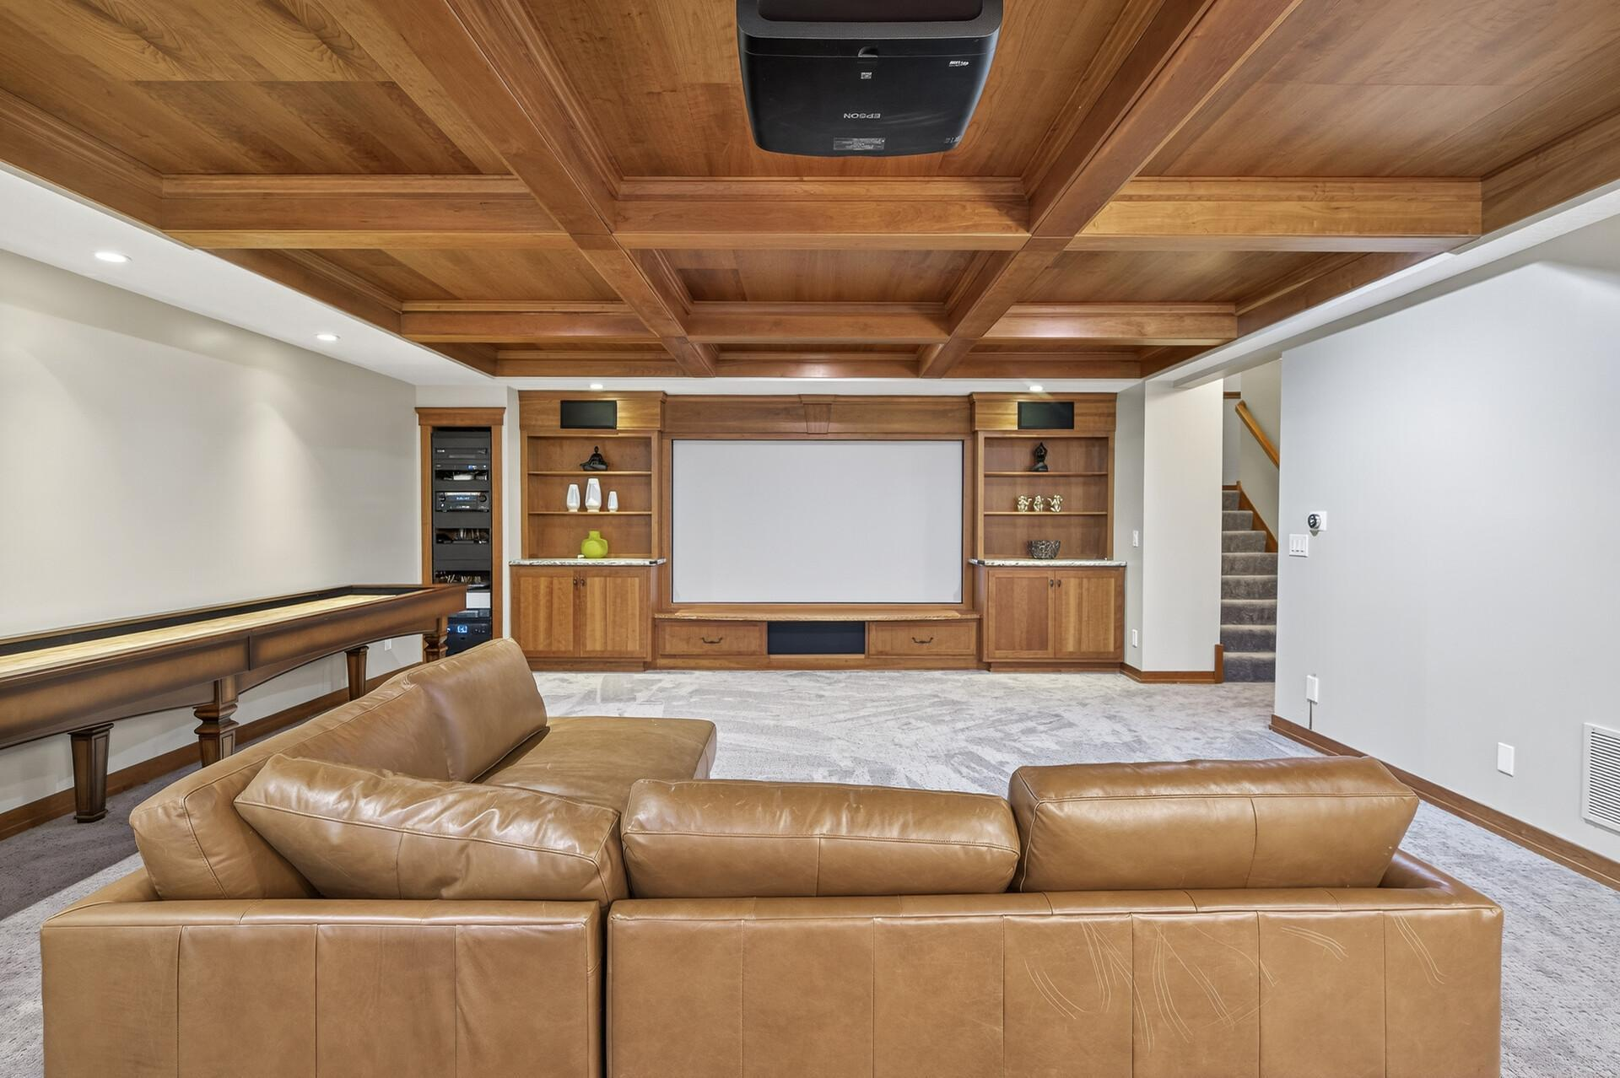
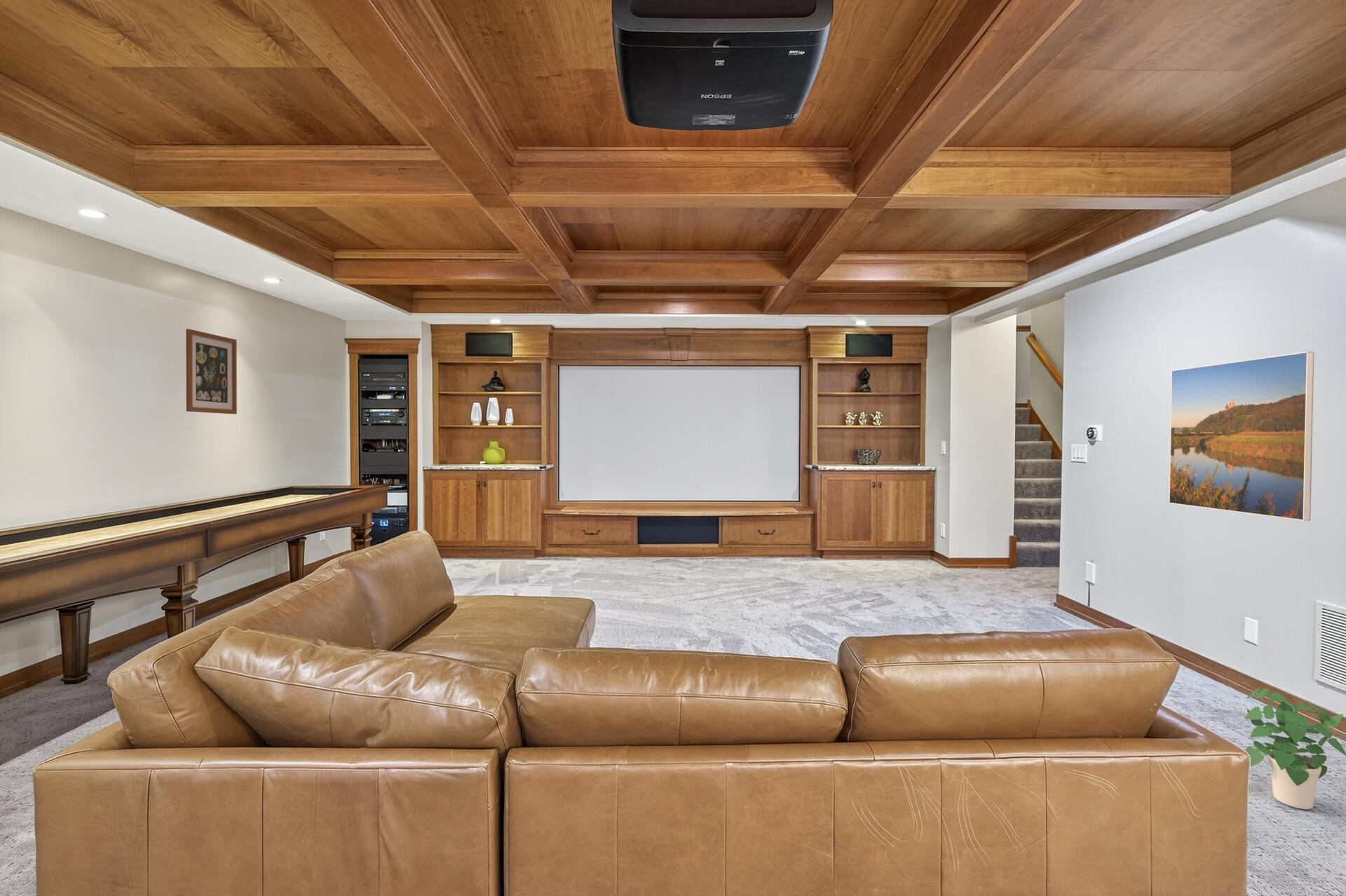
+ wall art [185,328,238,415]
+ potted plant [1244,688,1346,810]
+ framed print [1169,351,1315,522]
